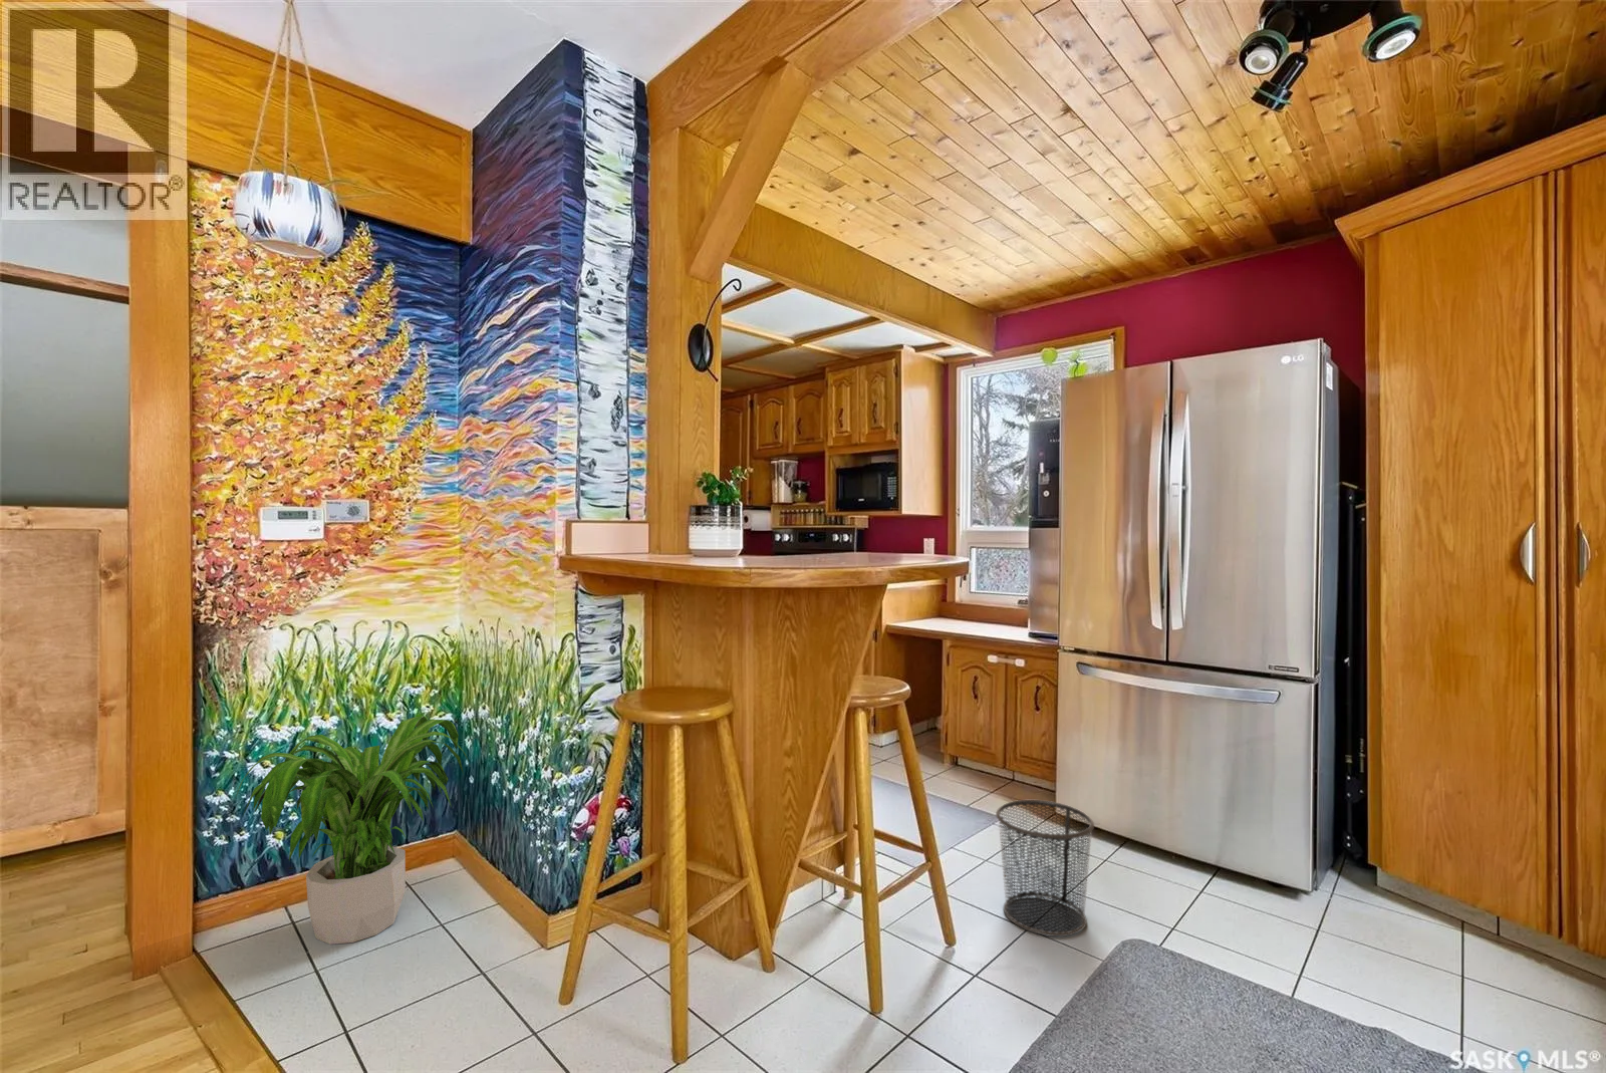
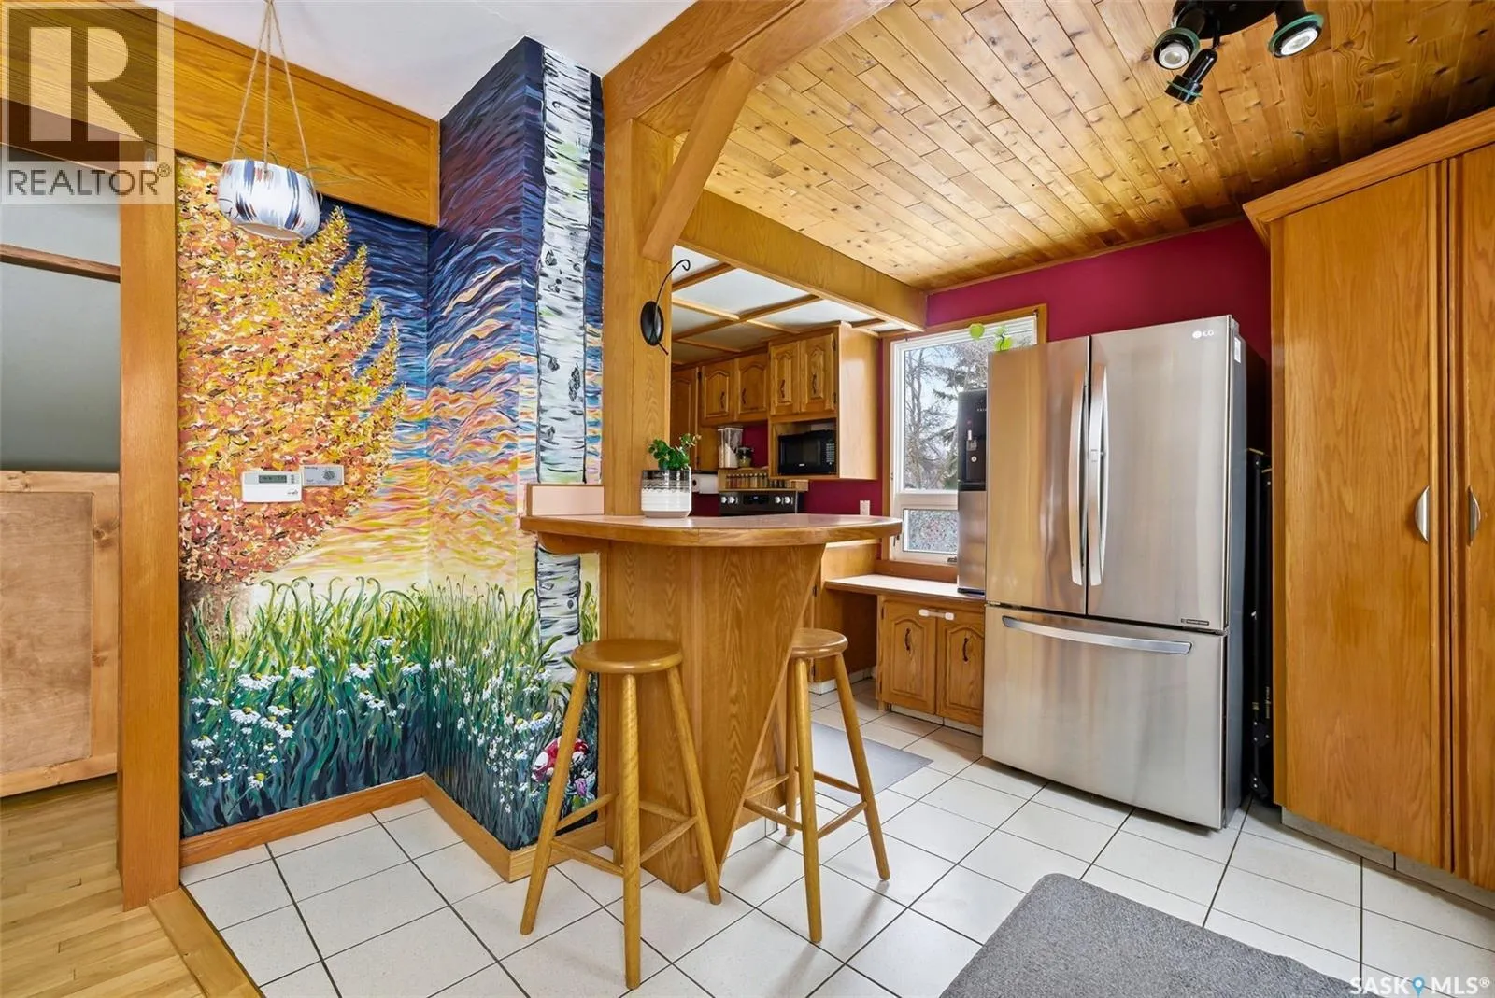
- potted plant [234,715,471,946]
- trash can [995,799,1095,938]
